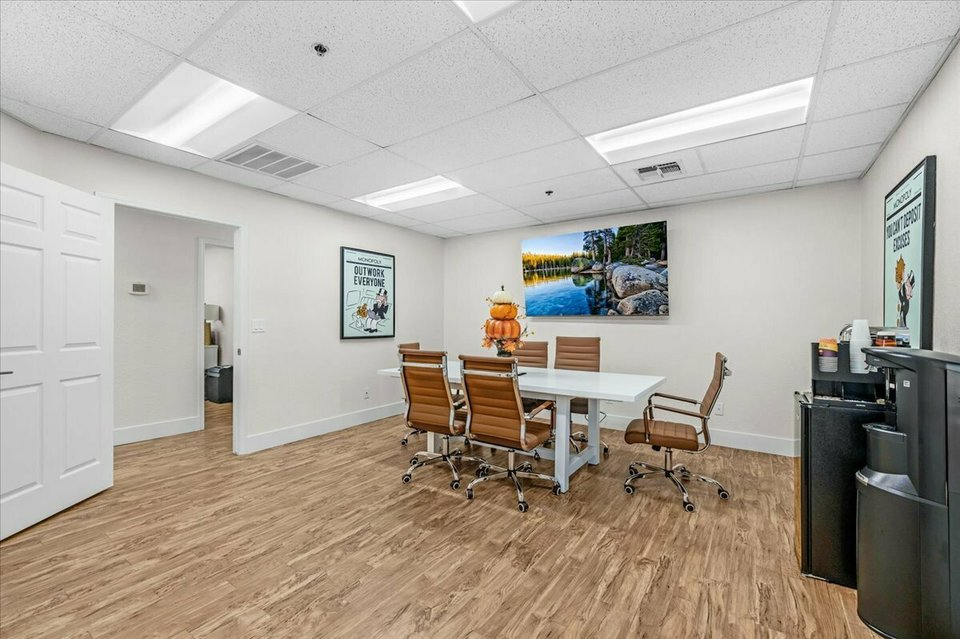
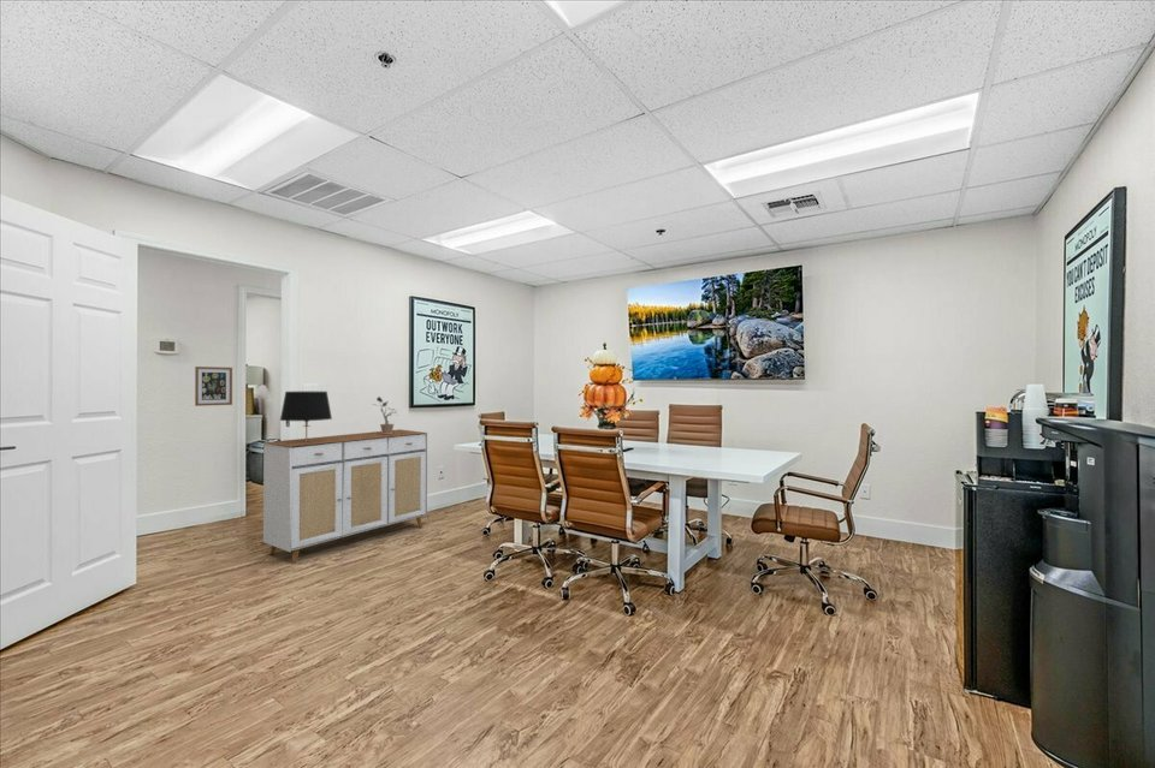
+ potted plant [371,395,398,434]
+ wall art [194,365,233,407]
+ sideboard [262,428,428,565]
+ table lamp [279,391,333,441]
